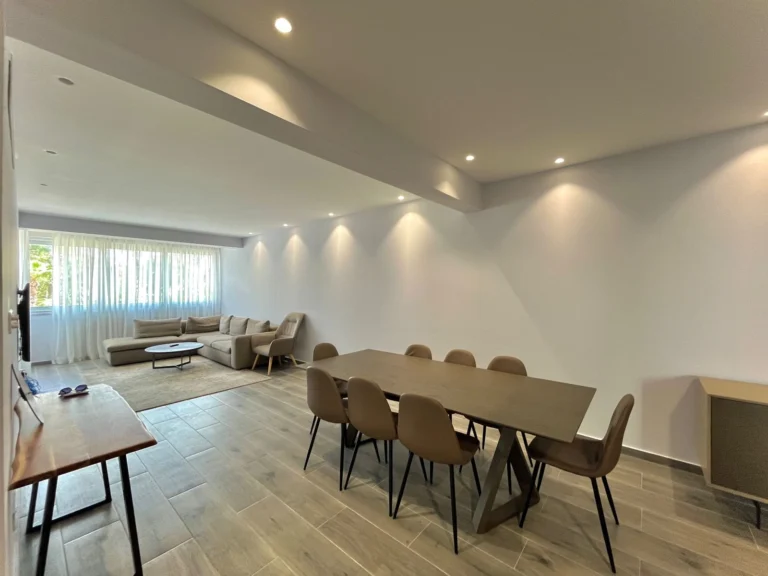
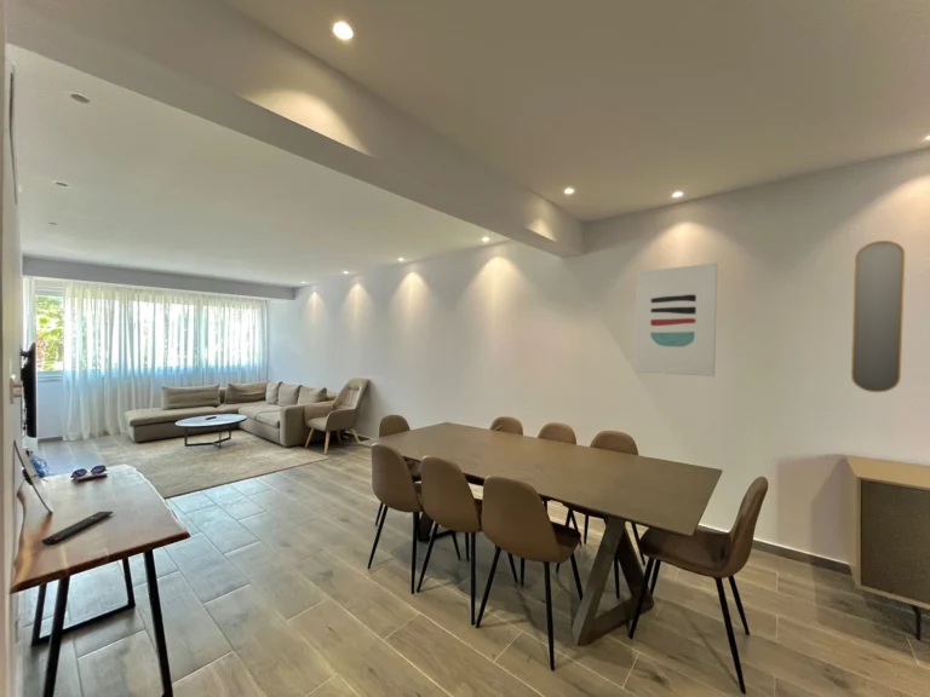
+ home mirror [850,240,906,393]
+ wall art [635,263,718,378]
+ remote control [40,511,114,546]
